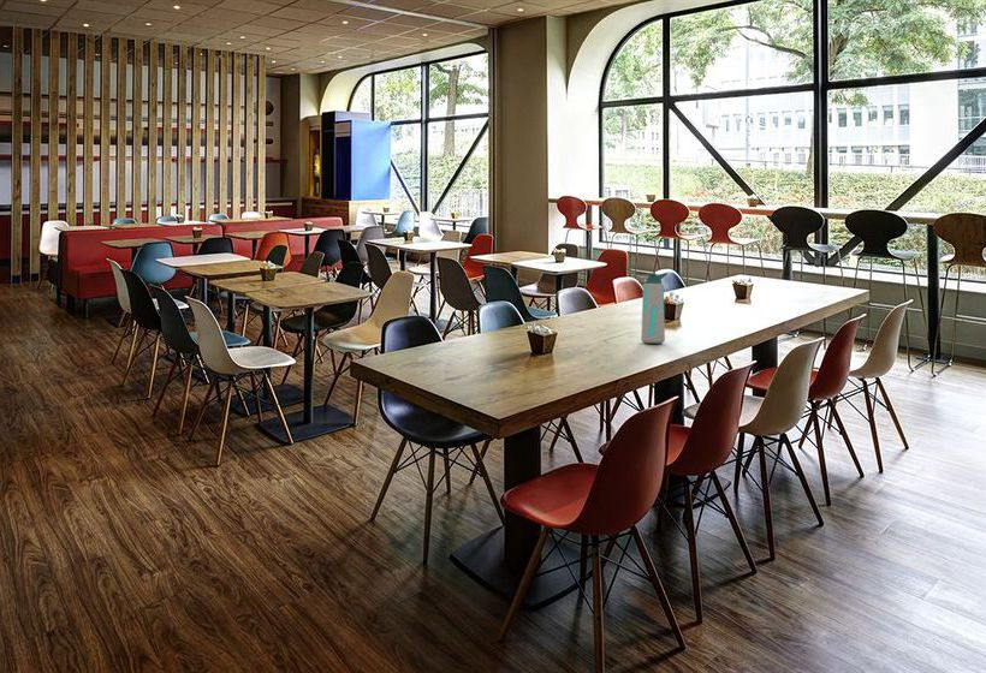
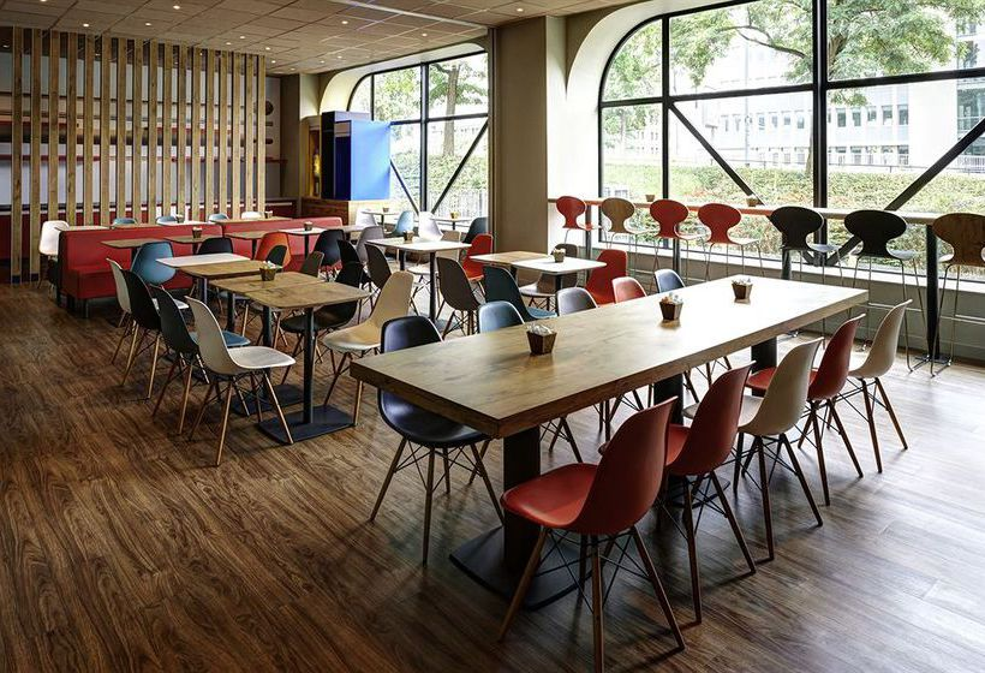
- water bottle [640,272,669,345]
